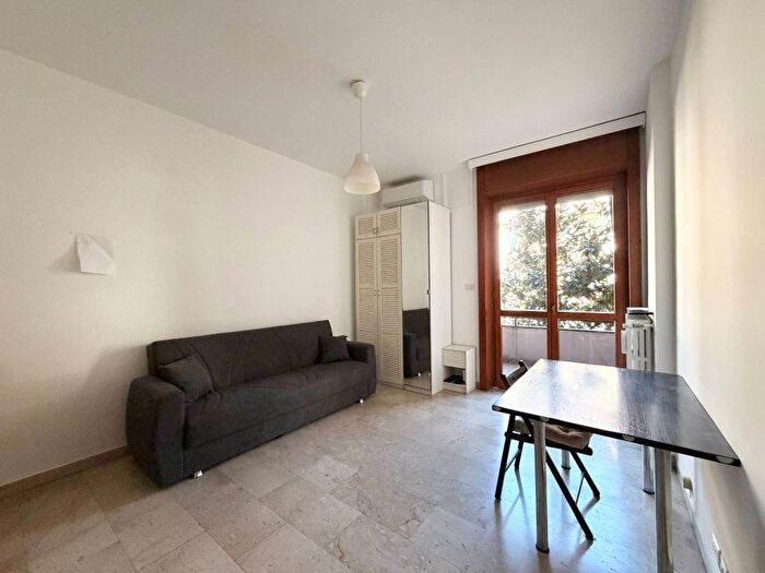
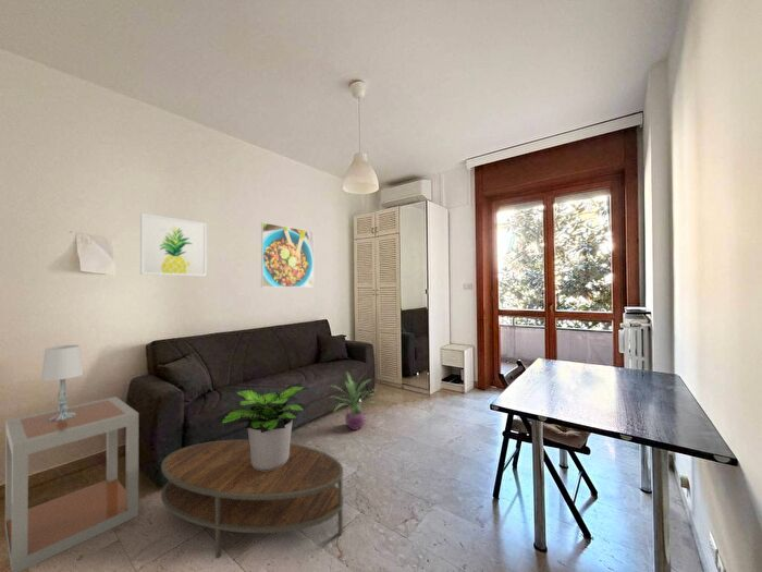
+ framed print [260,221,315,288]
+ table lamp [40,344,84,422]
+ wall art [139,212,208,278]
+ side table [4,395,139,572]
+ potted plant [214,382,311,471]
+ coffee table [160,439,344,560]
+ decorative plant [328,370,381,431]
